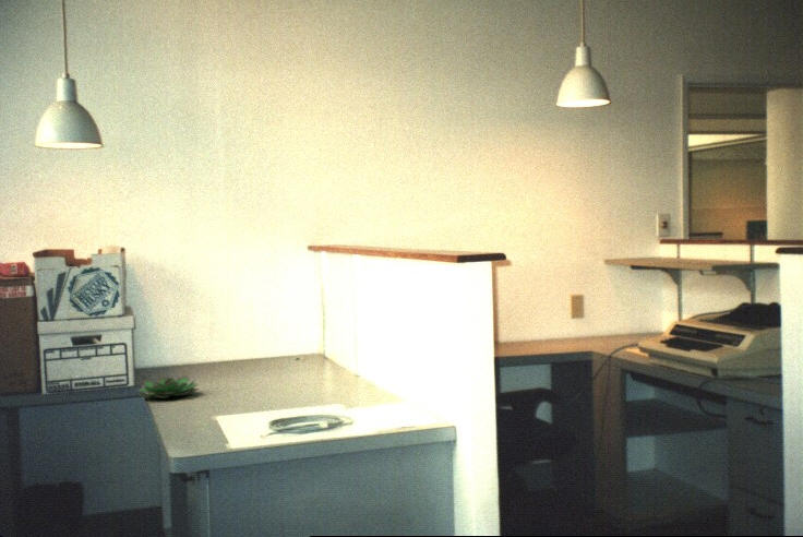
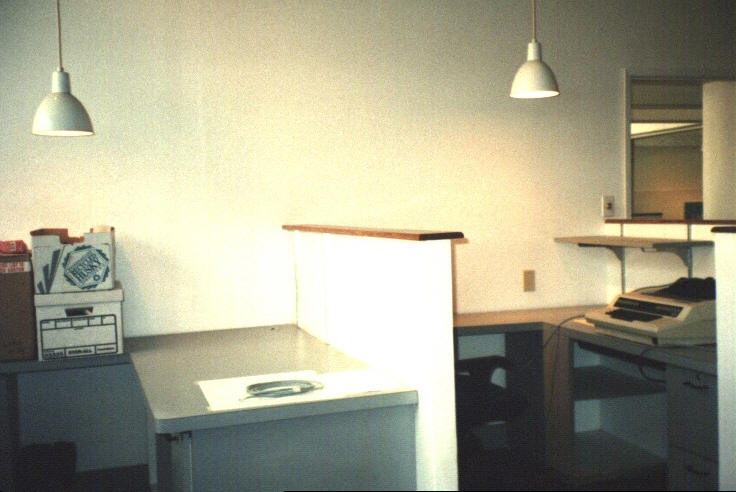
- succulent plant [136,374,200,398]
